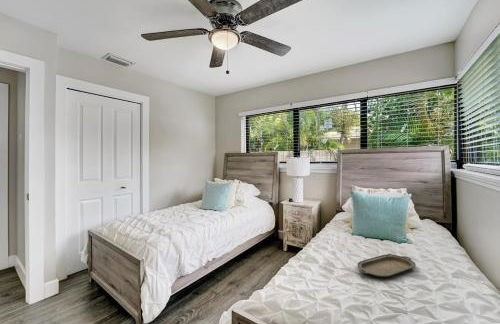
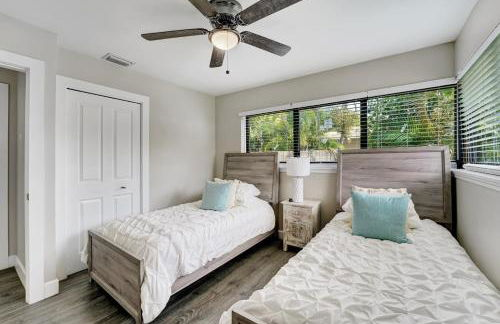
- serving tray [357,253,417,279]
